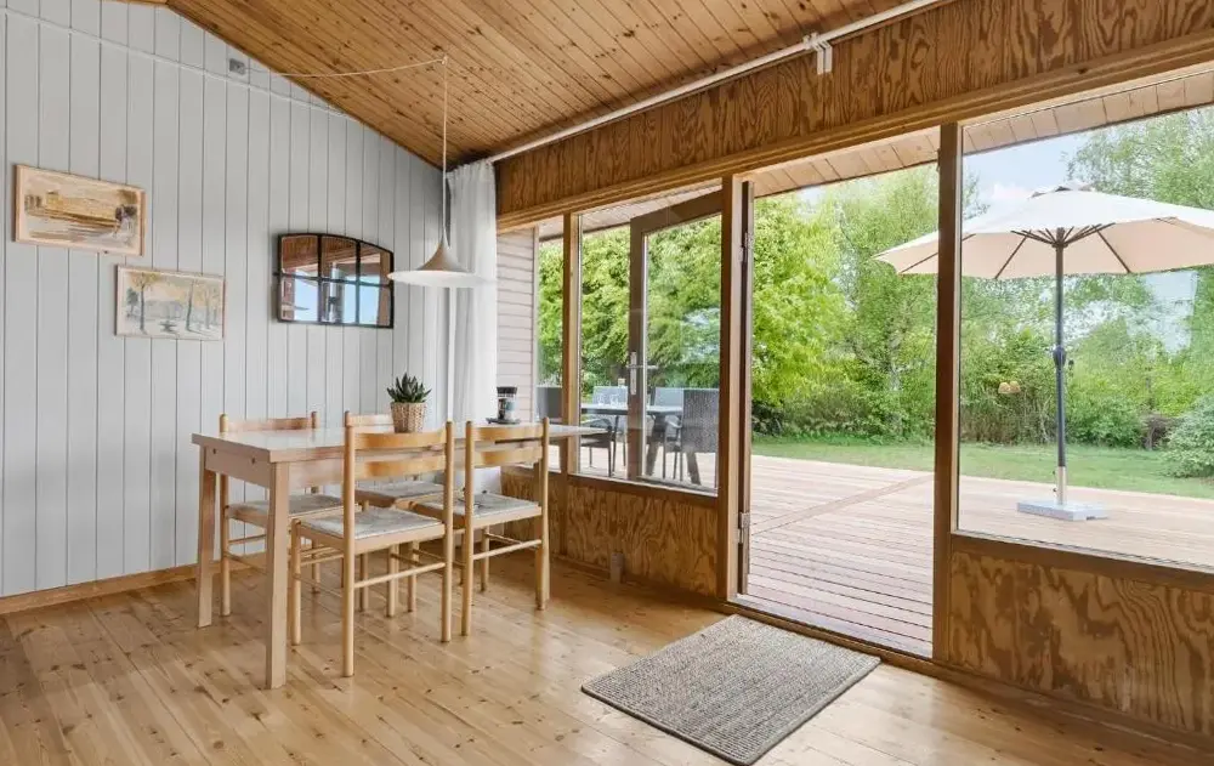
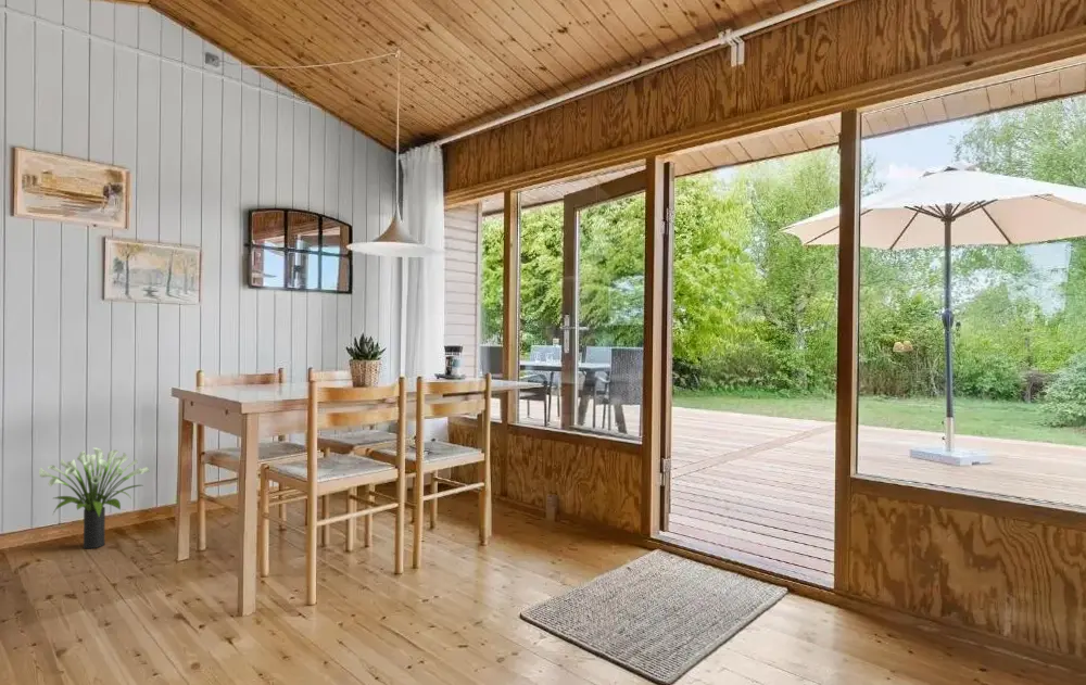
+ potted plant [38,447,150,549]
